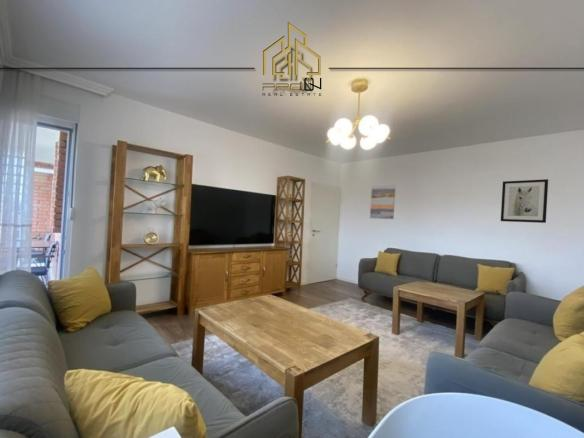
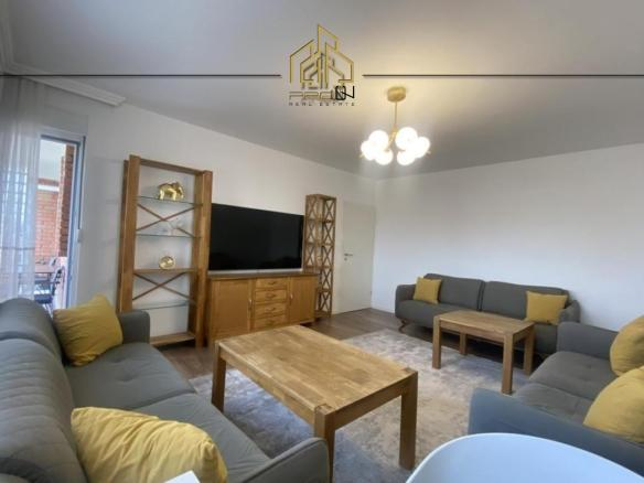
- wall art [369,184,396,220]
- wall art [500,178,549,224]
